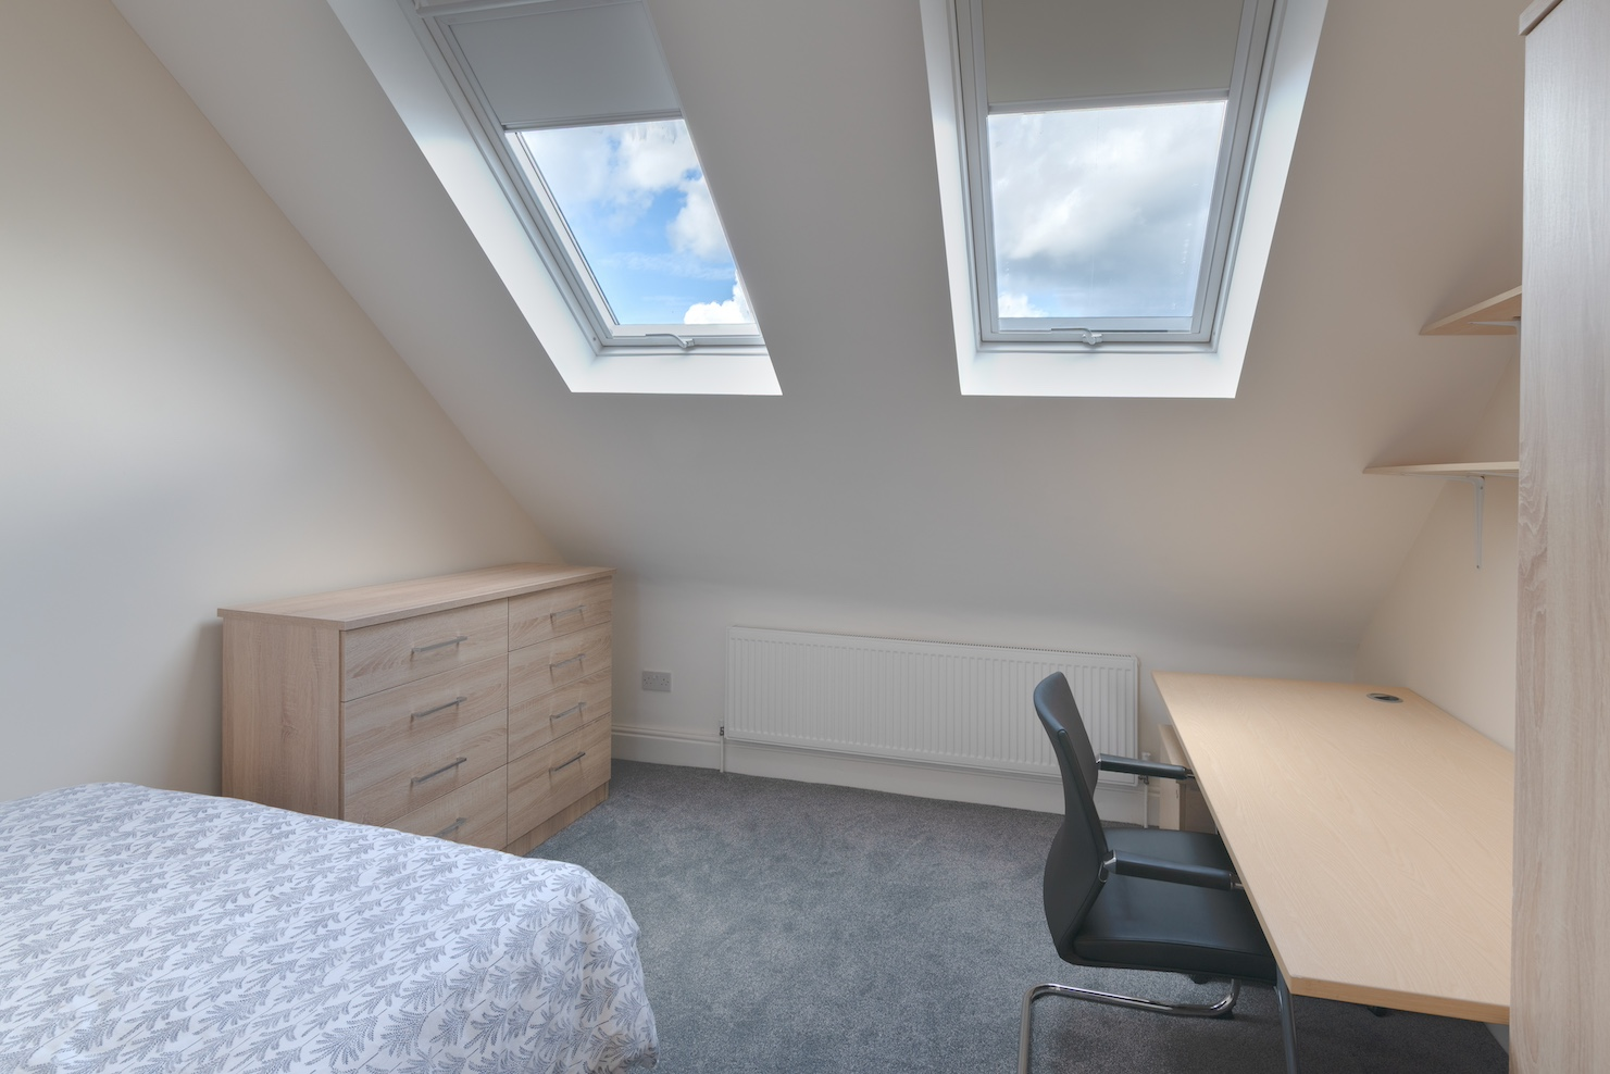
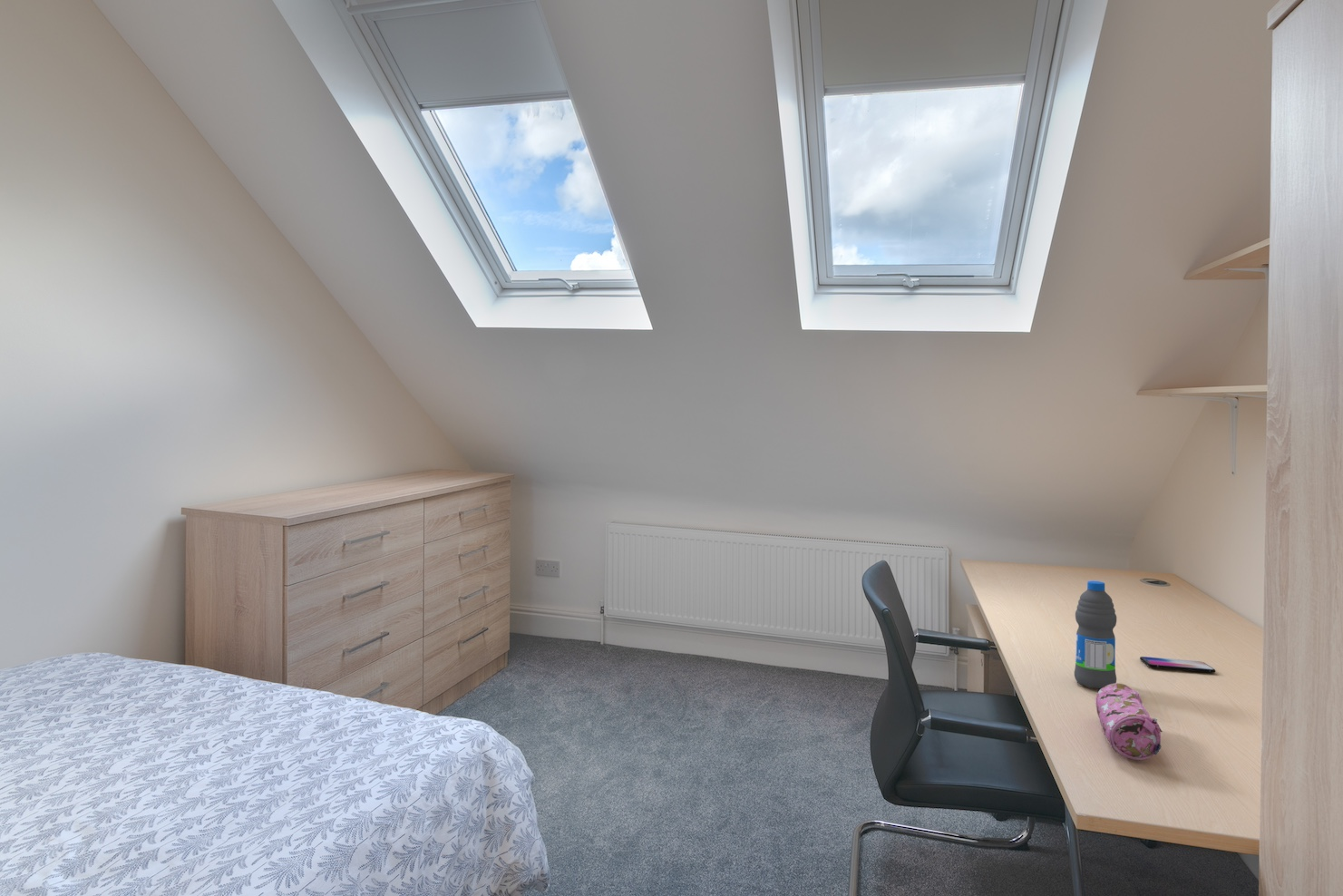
+ water bottle [1074,580,1117,689]
+ pencil case [1095,682,1163,761]
+ smartphone [1139,656,1216,673]
